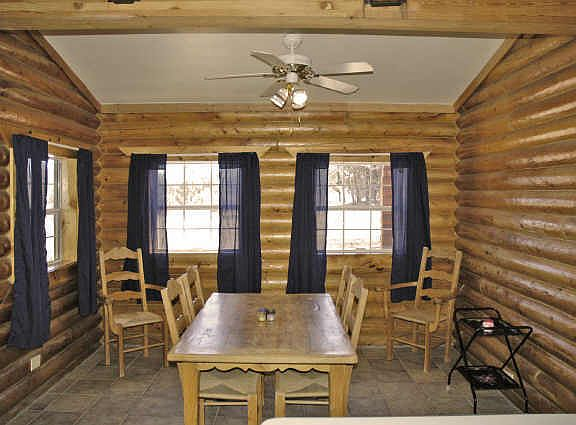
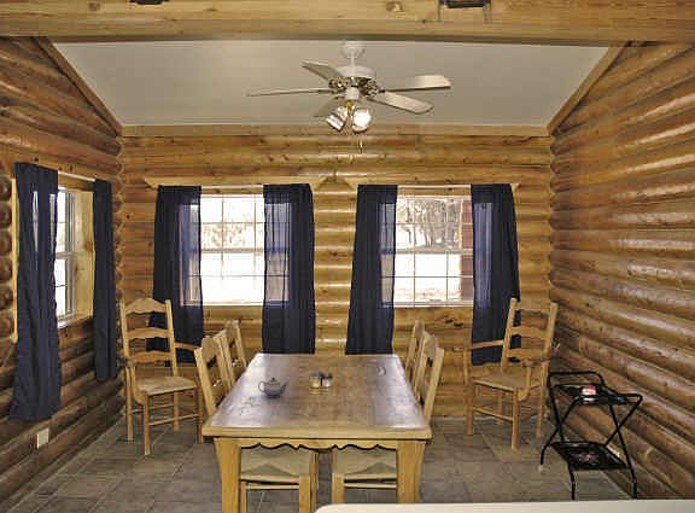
+ teapot [257,377,290,398]
